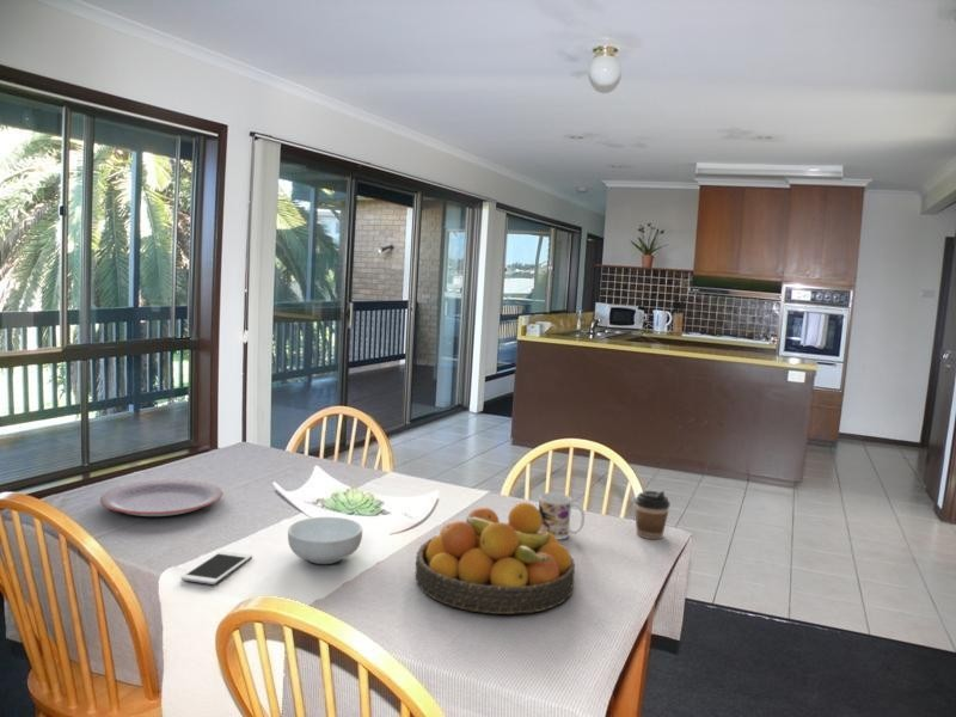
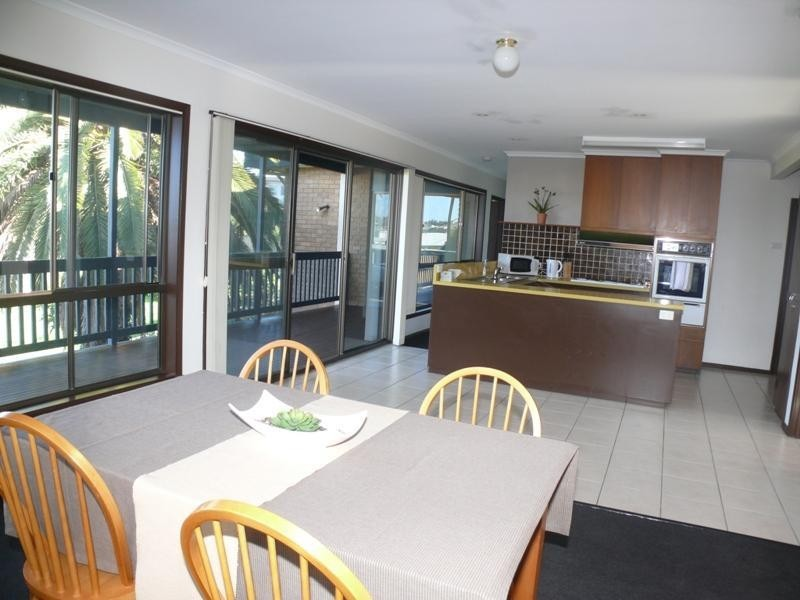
- mug [538,491,586,540]
- coffee cup [633,490,672,540]
- fruit bowl [415,502,576,615]
- plate [99,479,223,517]
- cereal bowl [287,516,363,565]
- cell phone [179,550,253,586]
